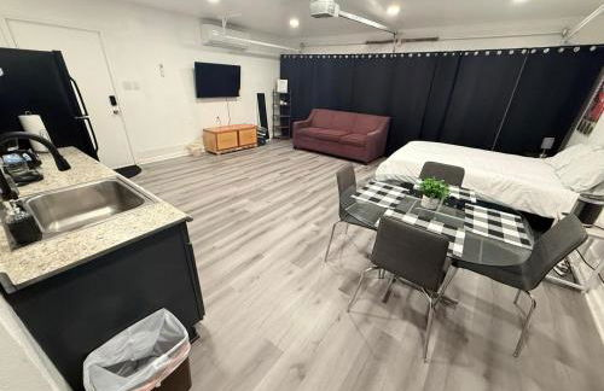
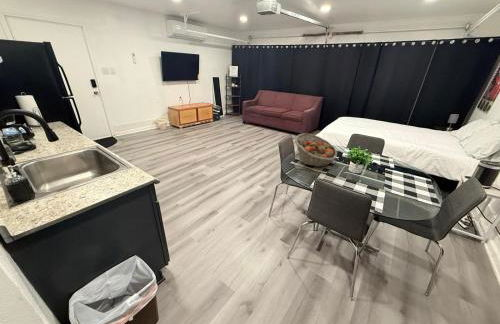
+ fruit basket [294,132,338,168]
